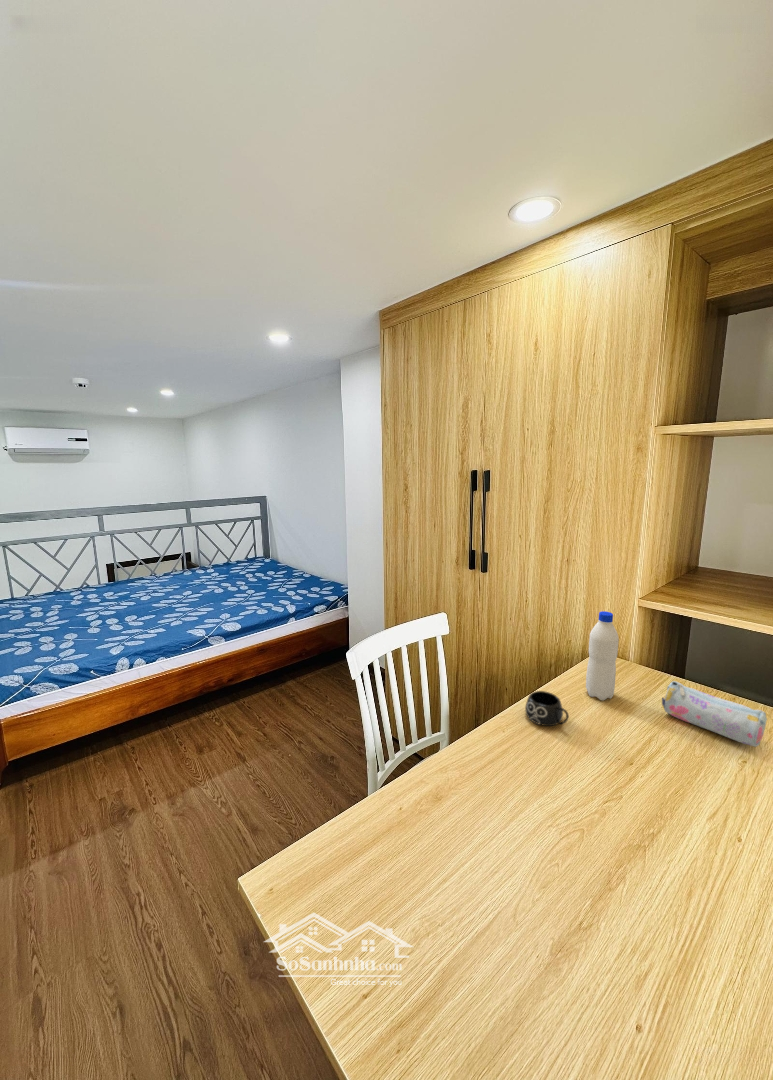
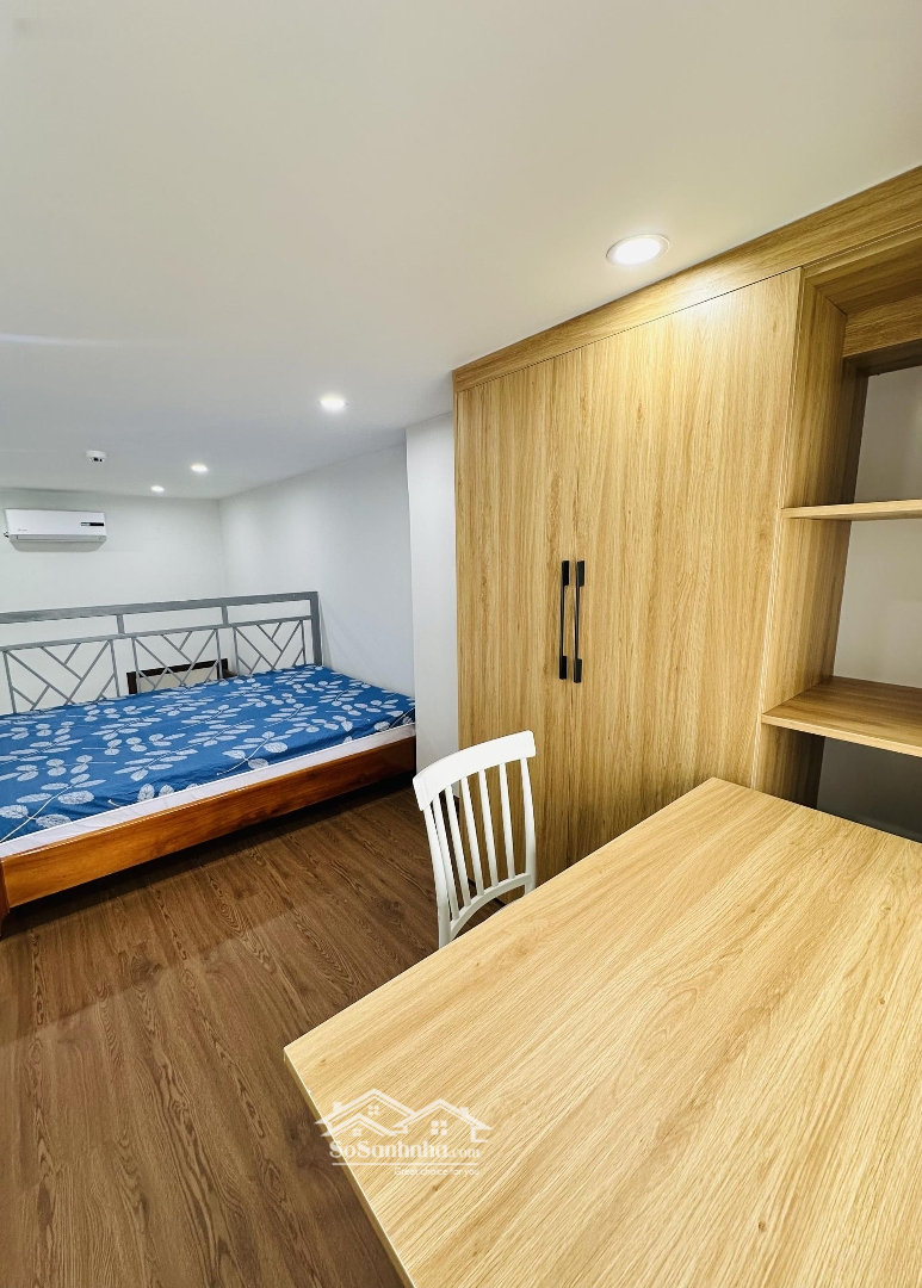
- mug [524,690,570,727]
- water bottle [585,610,620,701]
- pencil case [661,680,768,748]
